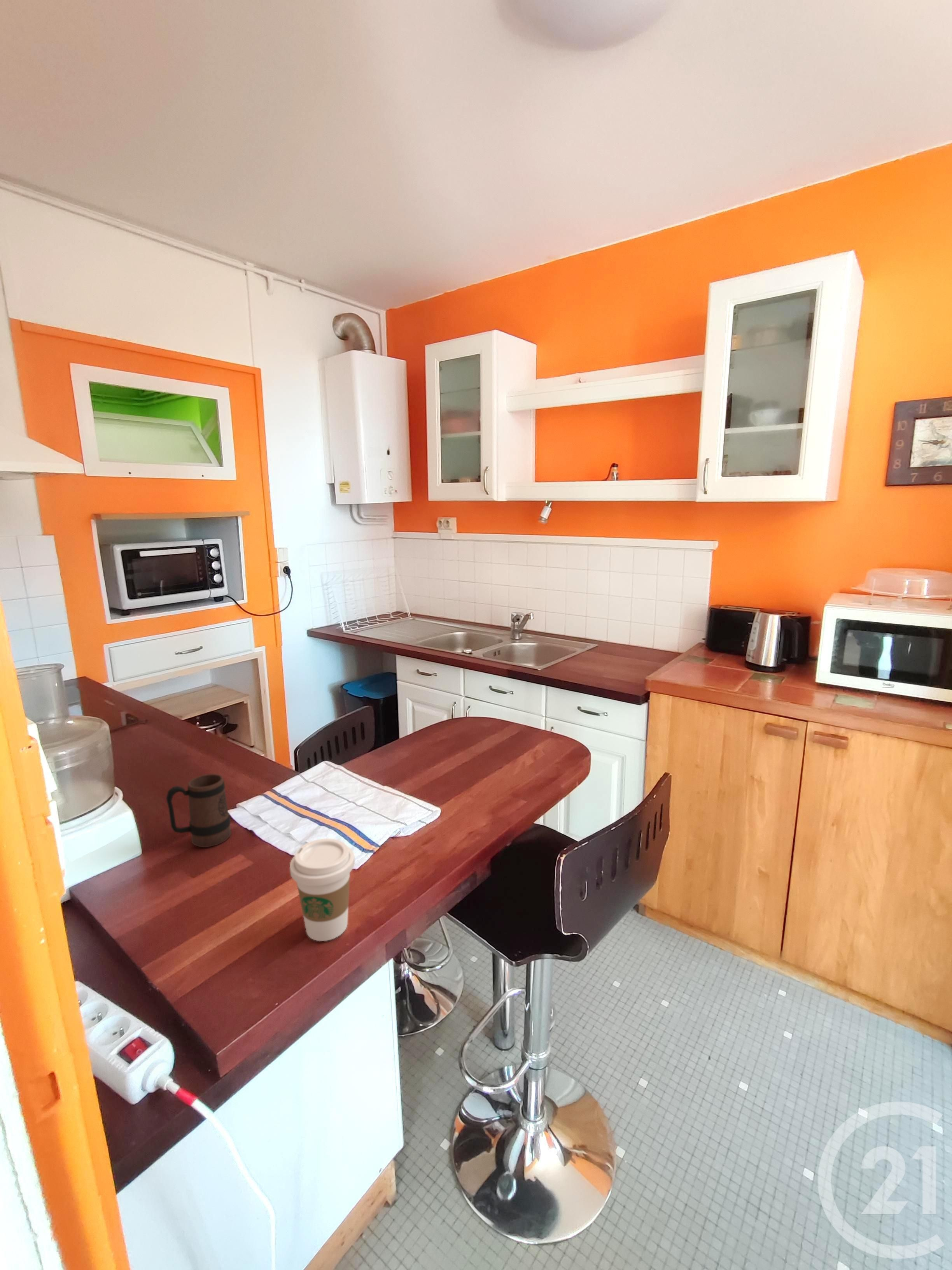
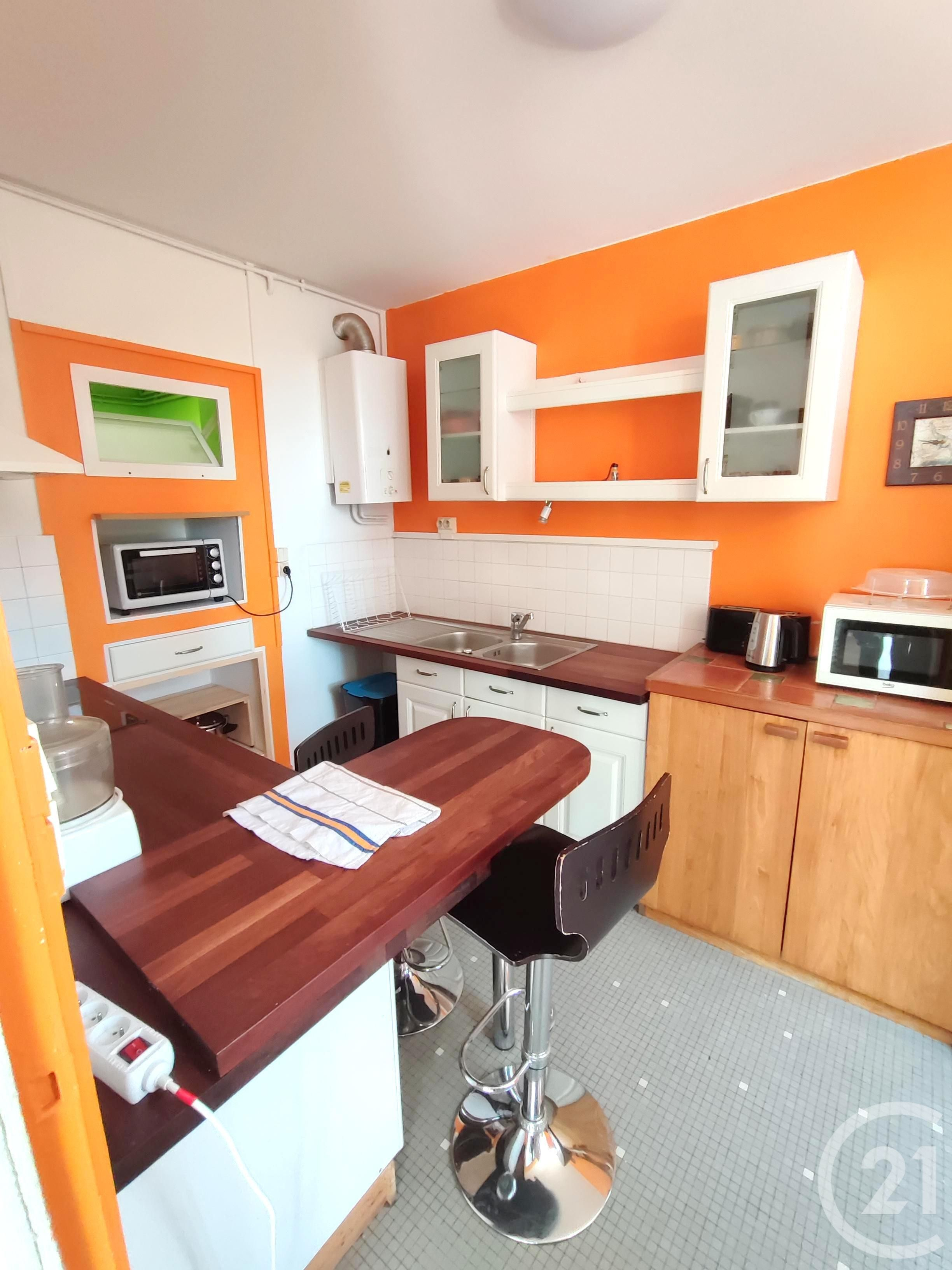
- mug [166,774,232,847]
- coffee cup [289,838,355,942]
